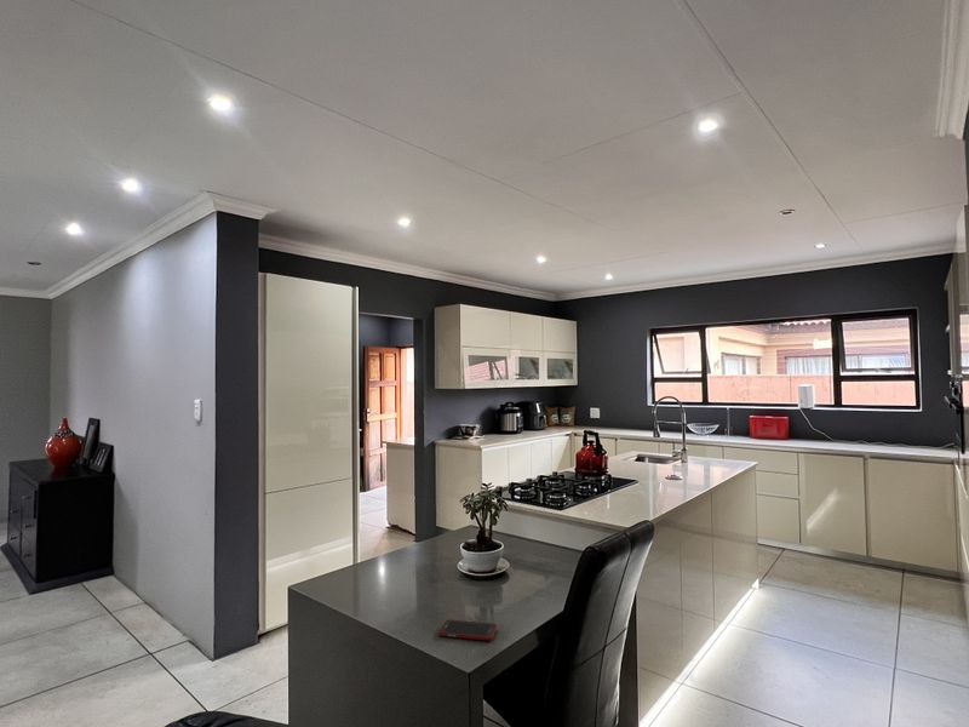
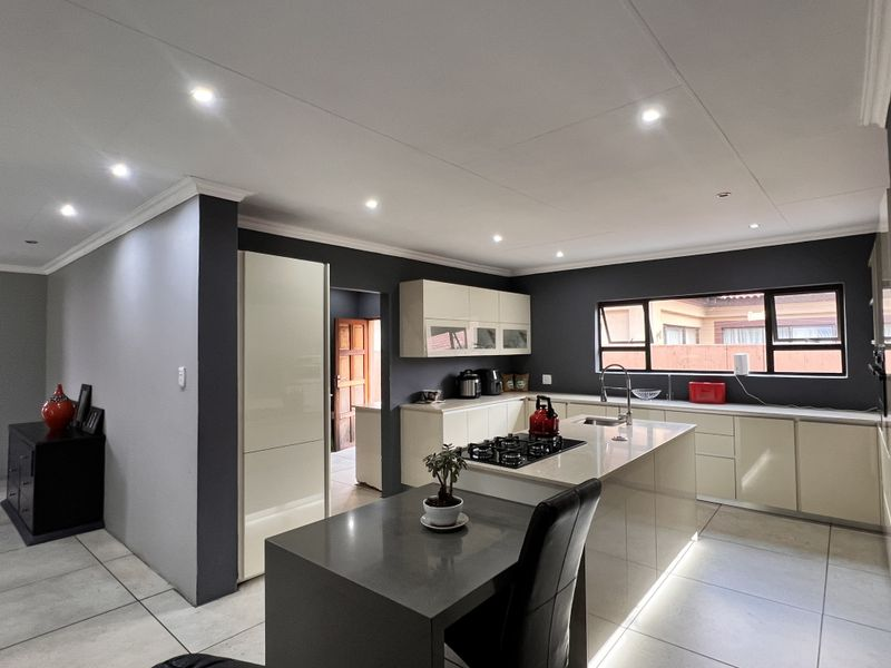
- cell phone [437,619,498,642]
